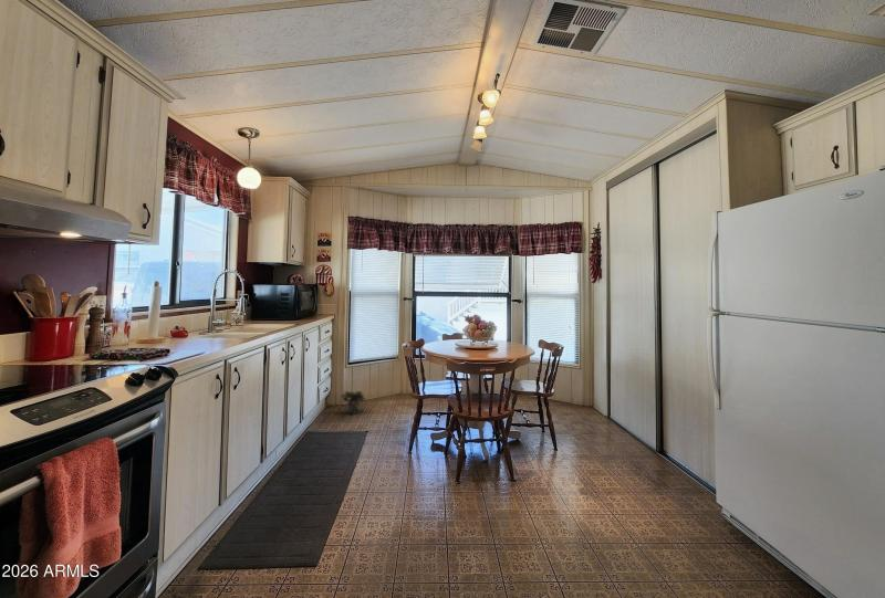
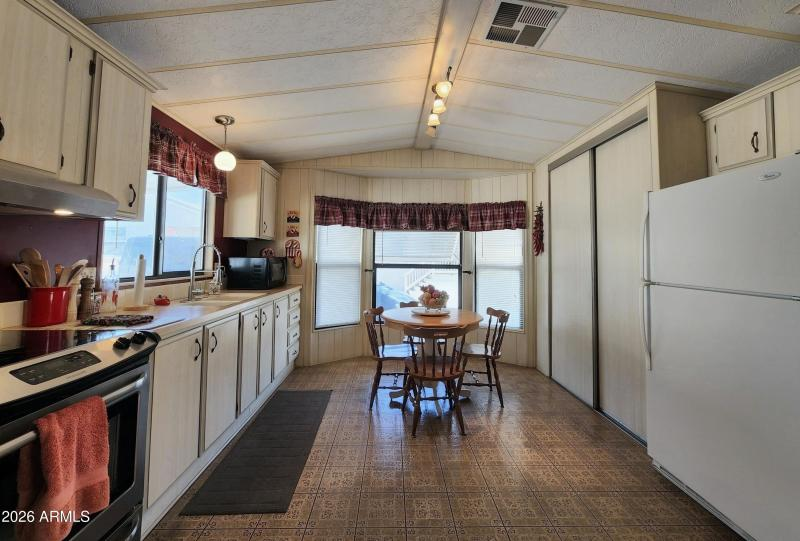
- potted plant [340,390,367,415]
